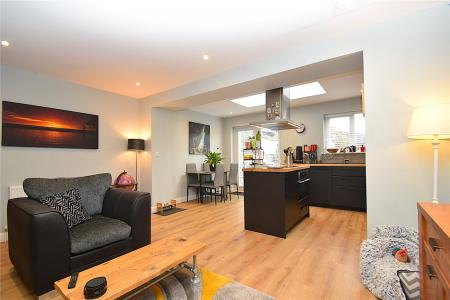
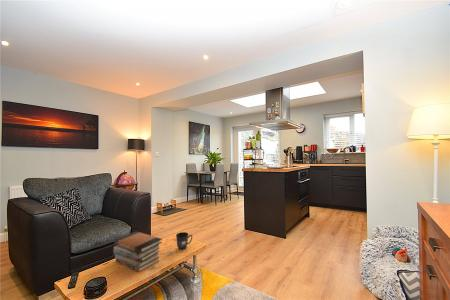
+ mug [175,231,193,251]
+ book stack [113,230,163,273]
